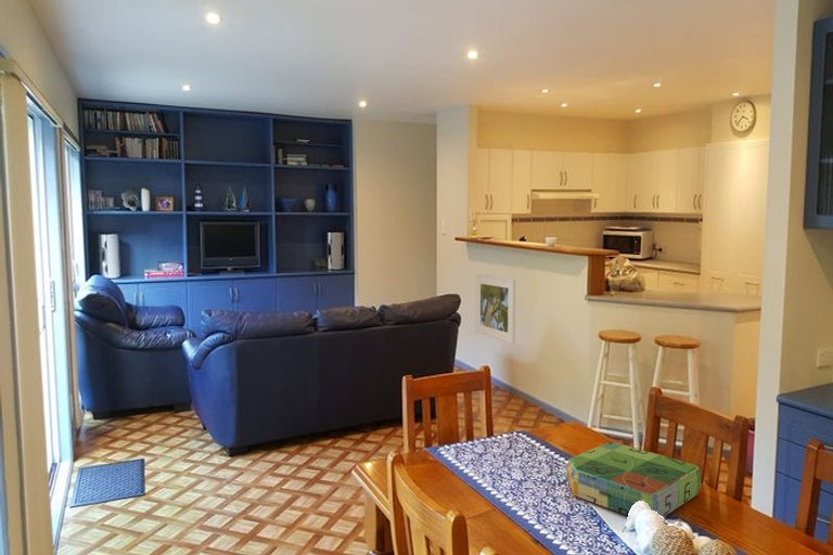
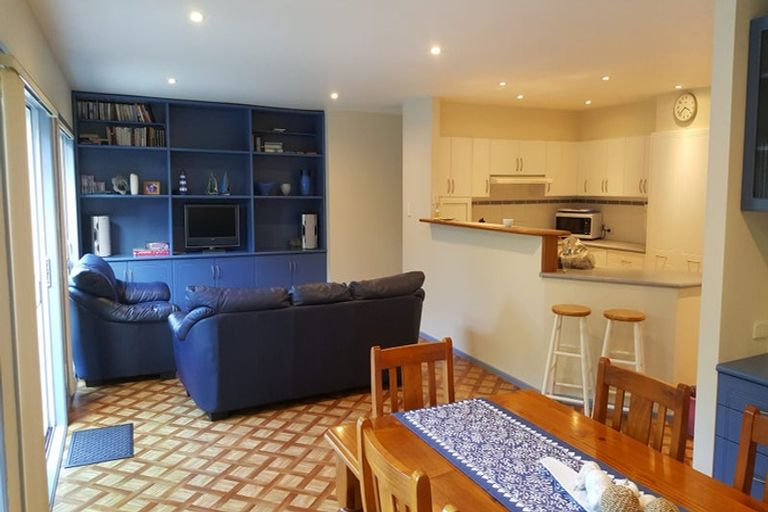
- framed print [474,273,516,345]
- board game [566,441,702,518]
